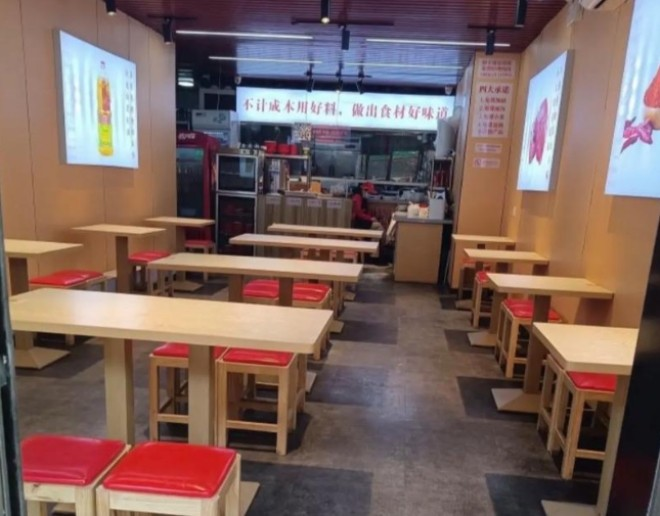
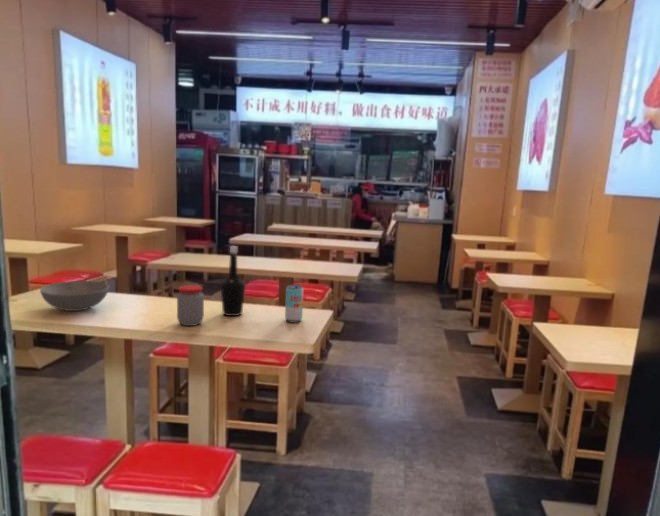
+ bowl [39,280,110,312]
+ jar [176,284,205,327]
+ bottle [220,245,246,317]
+ beverage can [284,283,304,324]
